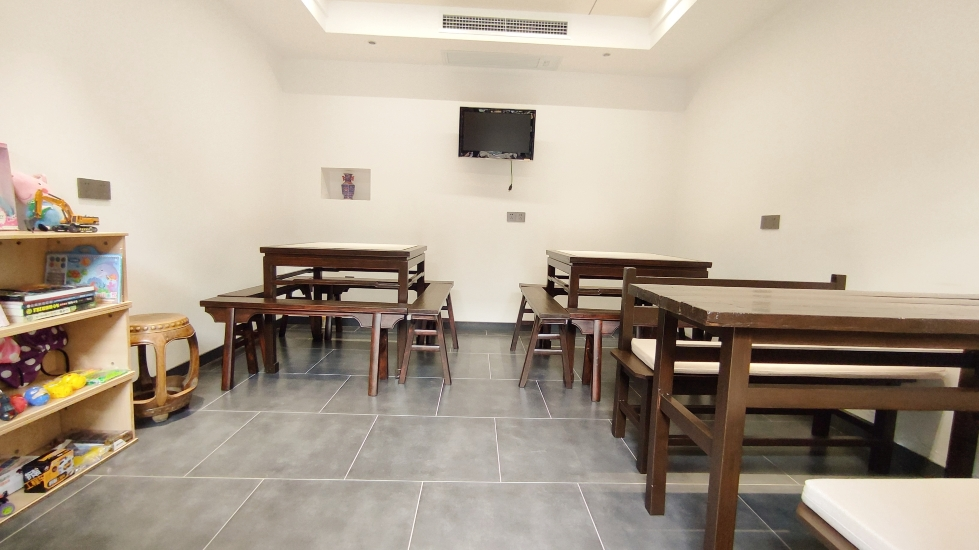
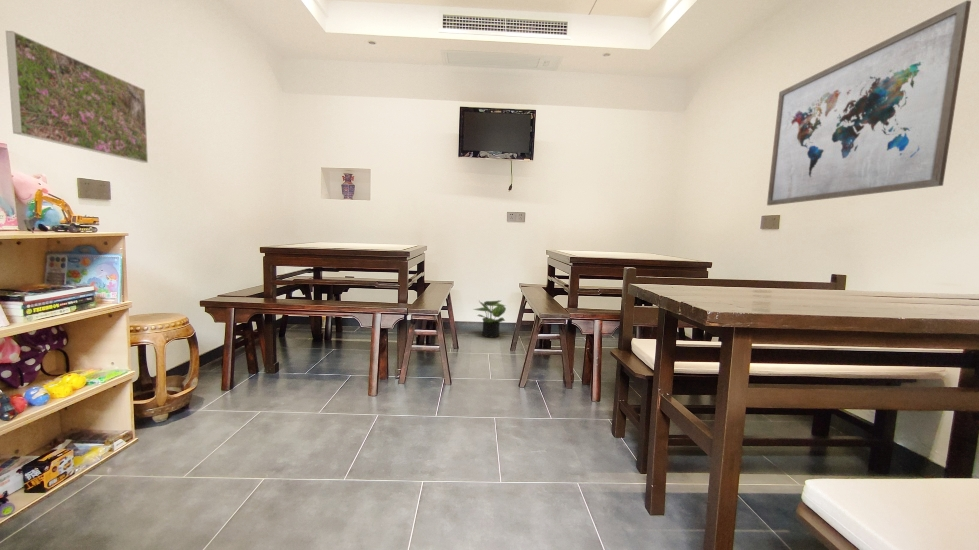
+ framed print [5,30,149,164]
+ wall art [766,0,972,206]
+ potted plant [473,299,507,338]
